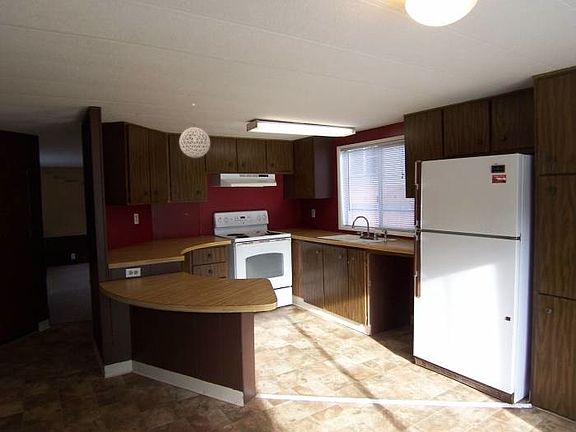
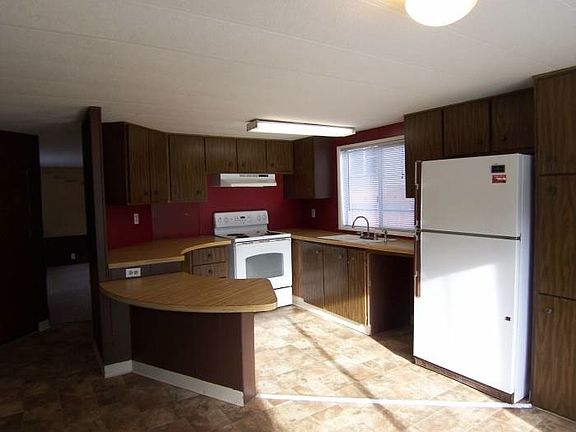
- pendant light [178,103,211,159]
